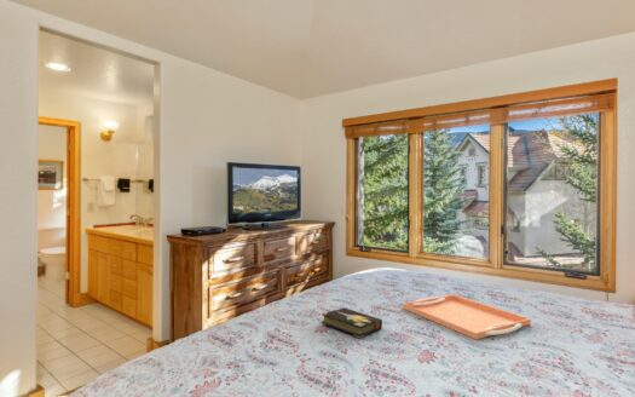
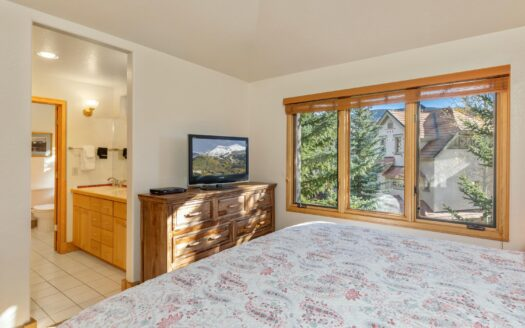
- hardback book [321,306,383,339]
- serving tray [402,293,532,340]
